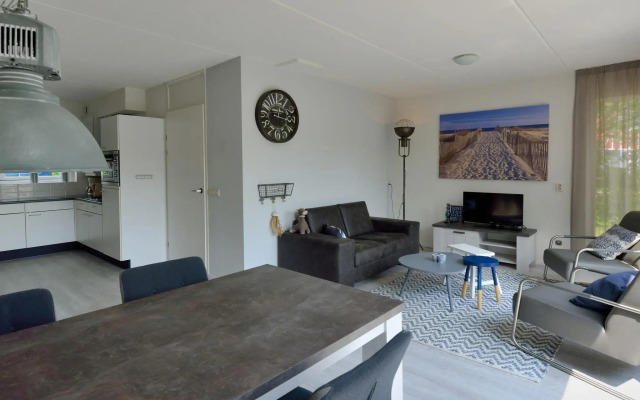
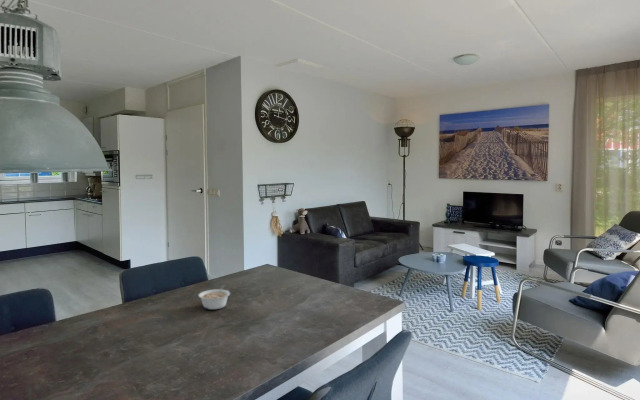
+ legume [197,284,231,310]
